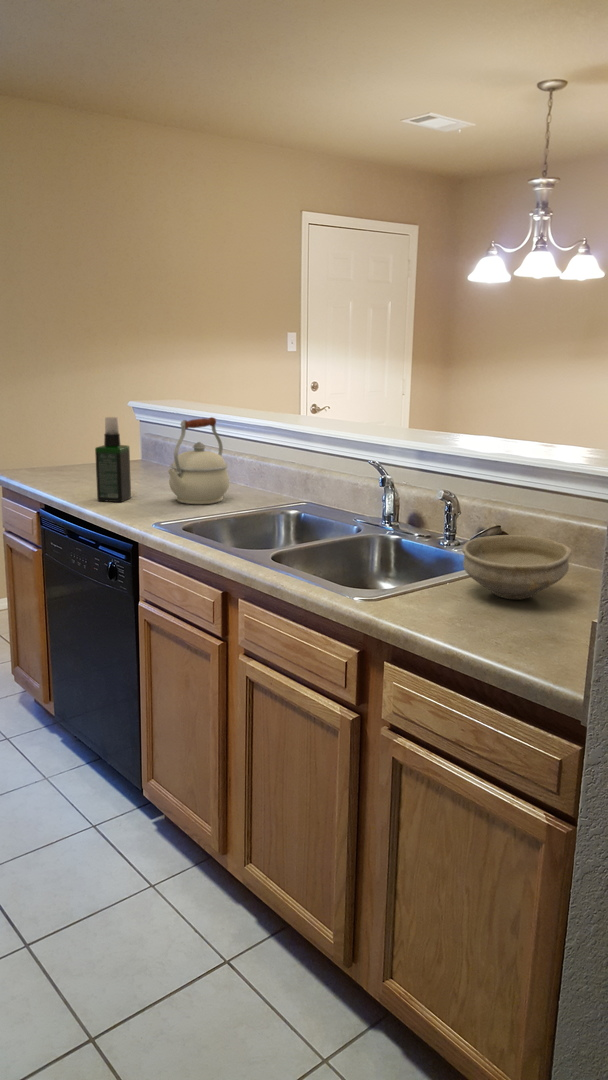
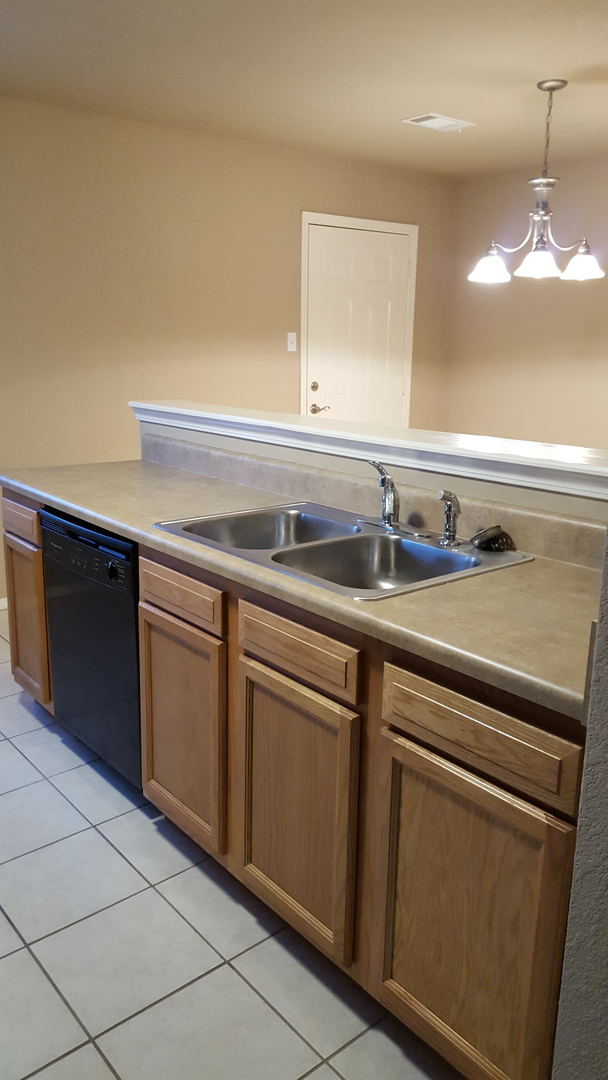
- bowl [461,534,572,601]
- spray bottle [94,416,132,503]
- kettle [167,416,231,505]
